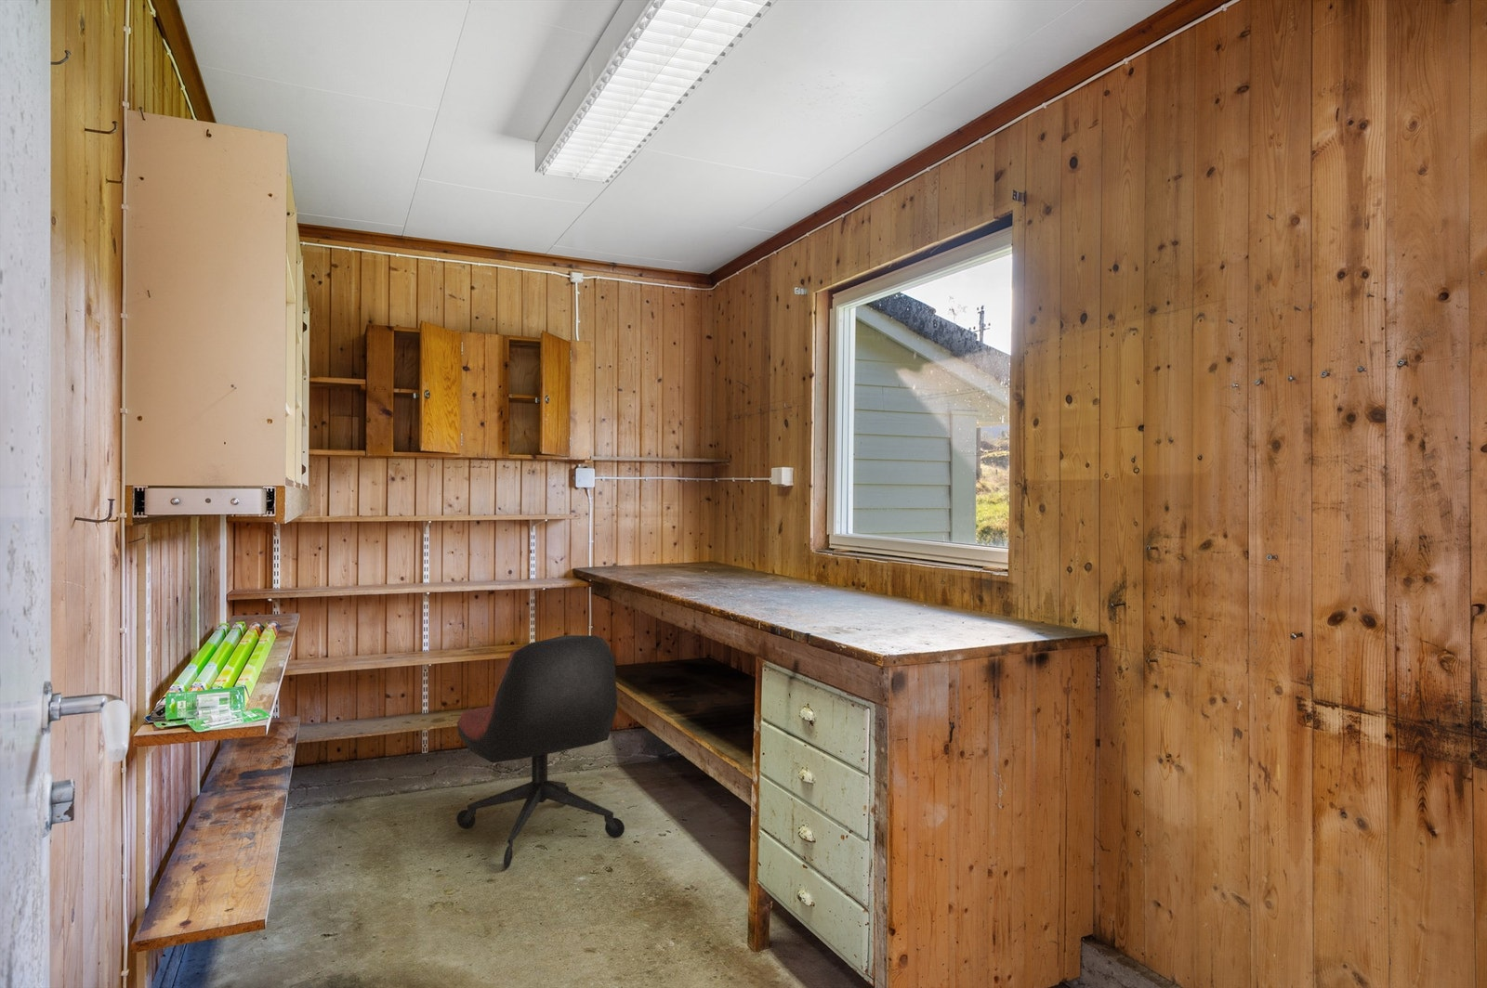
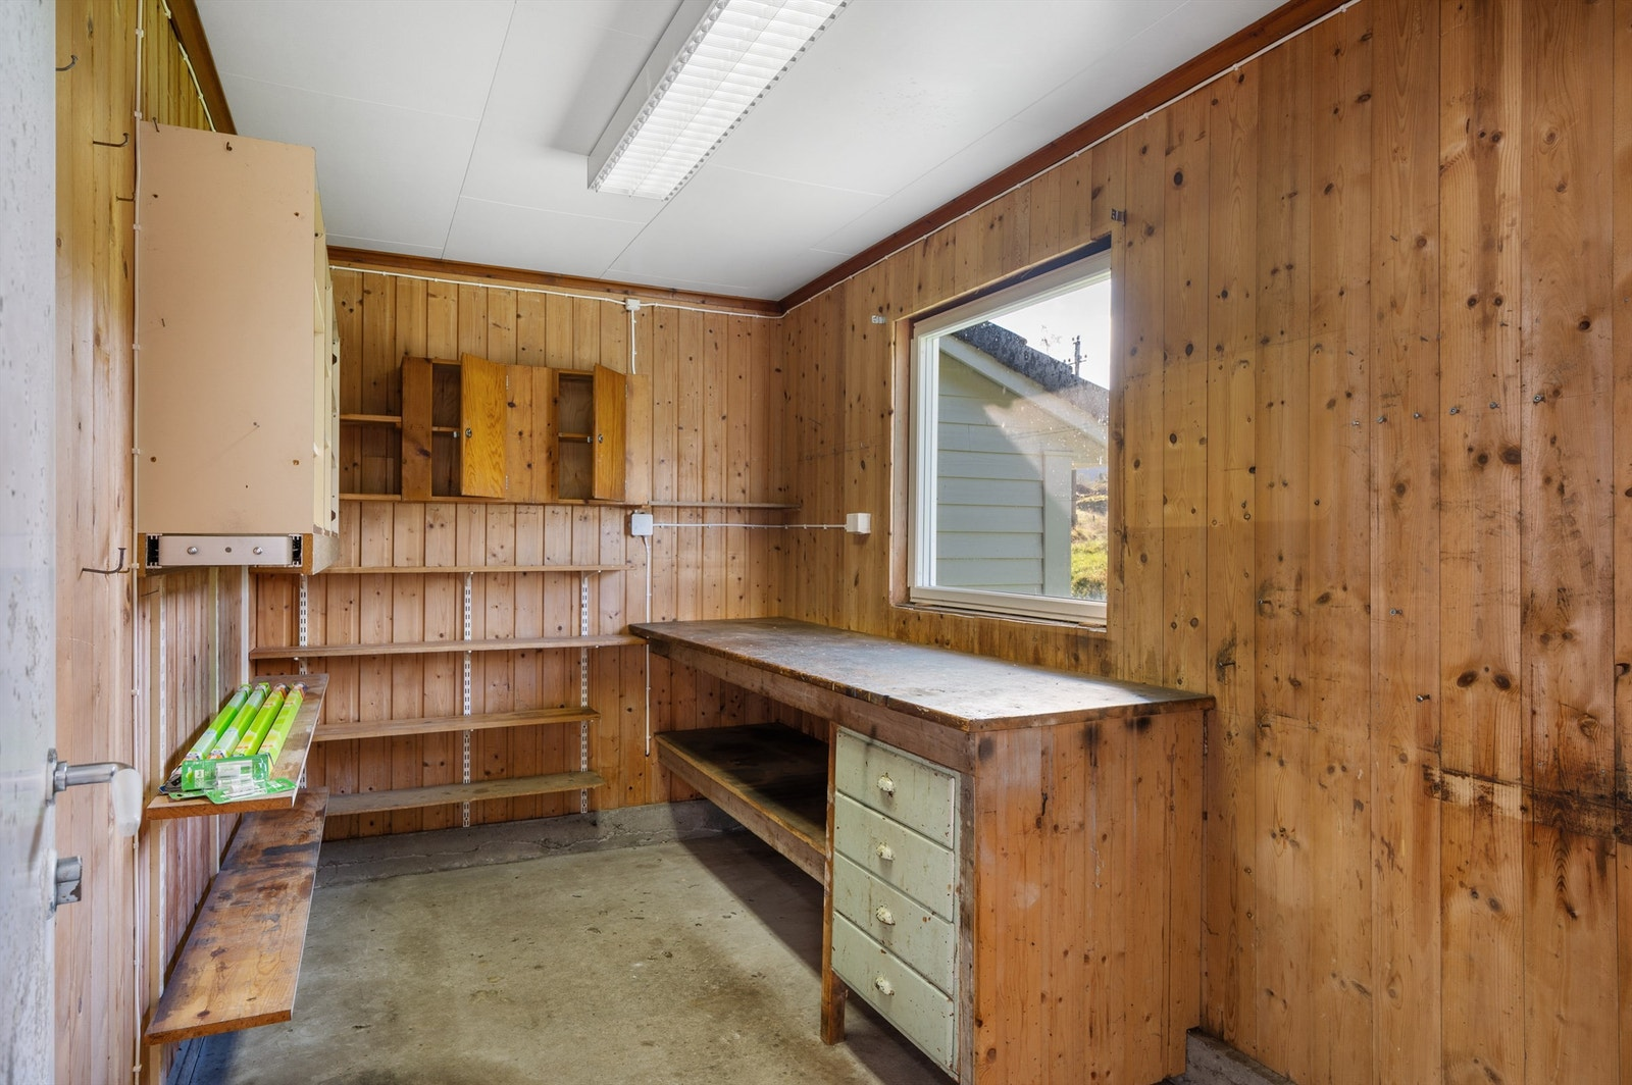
- office chair [457,634,625,870]
